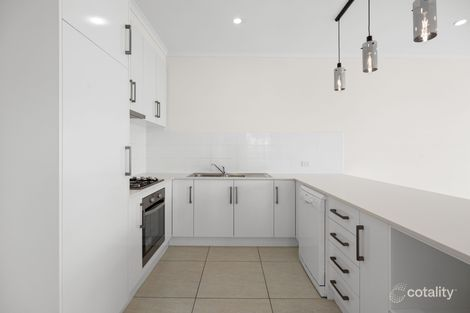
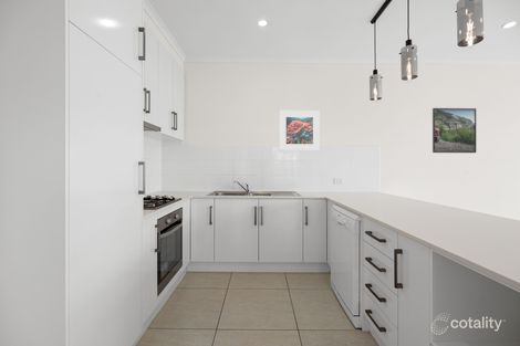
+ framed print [431,107,477,154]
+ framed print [279,109,321,151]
